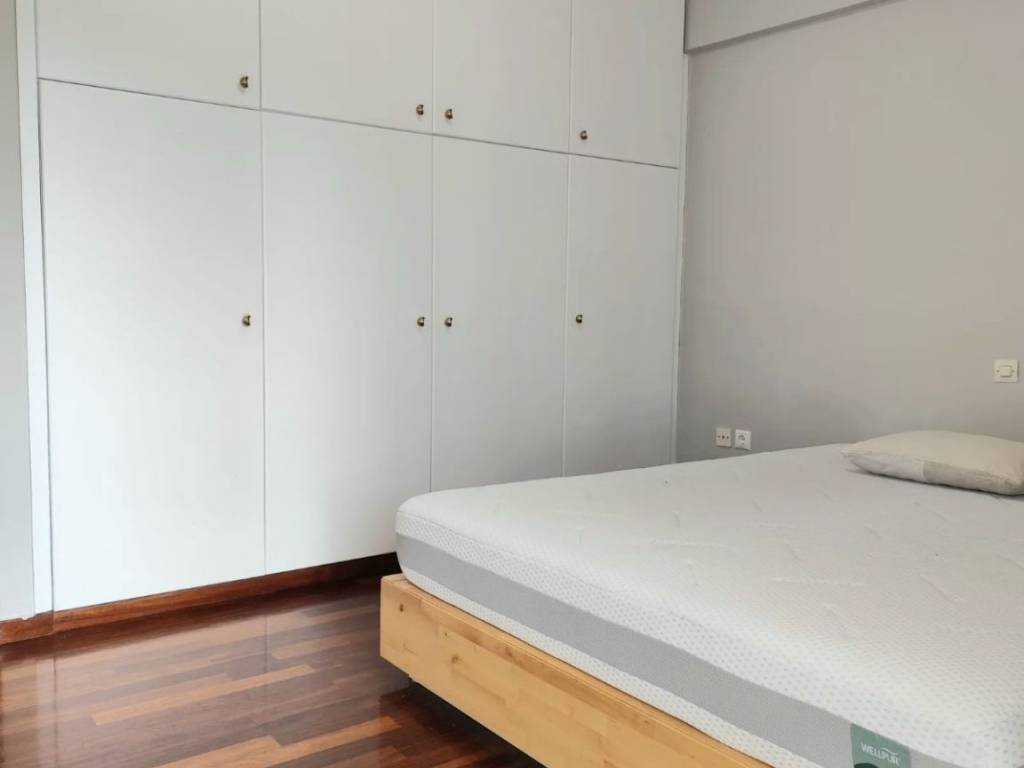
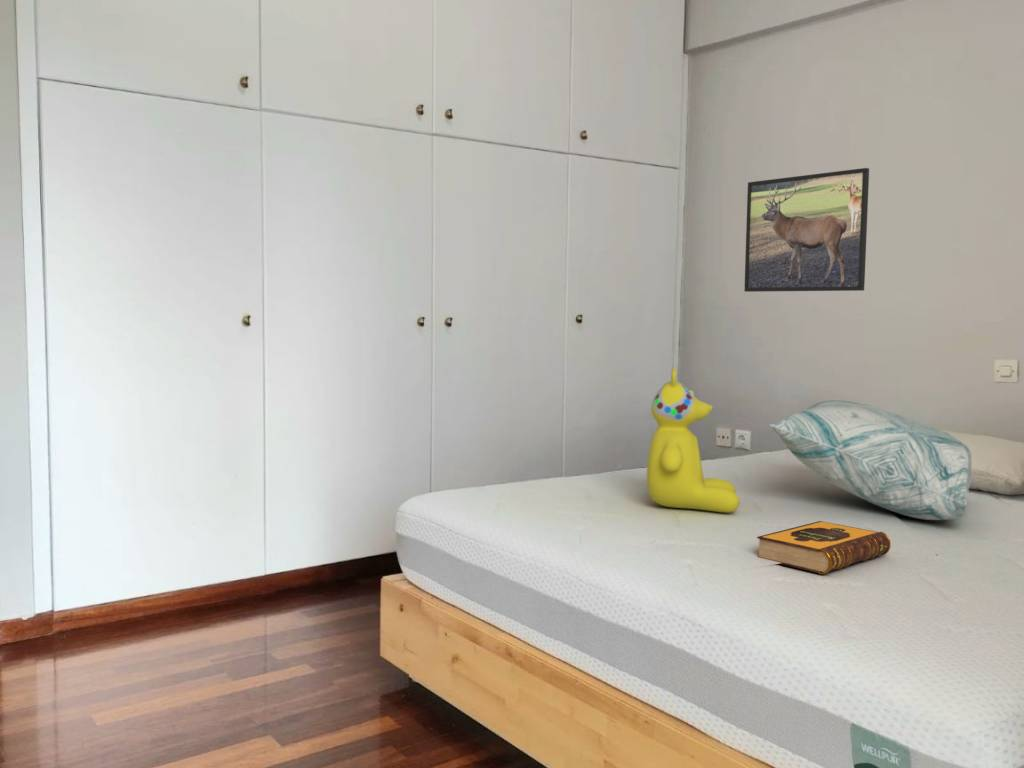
+ decorative pillow [769,399,973,521]
+ hardback book [756,520,892,575]
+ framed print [743,167,870,293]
+ teddy bear [646,367,741,513]
